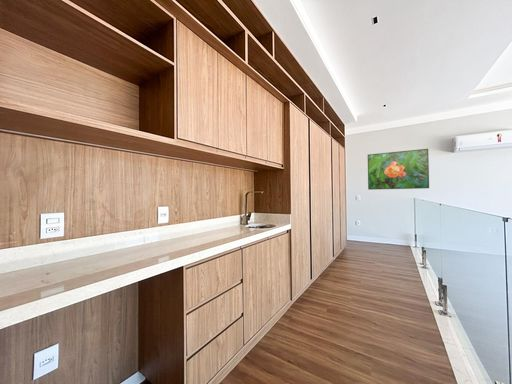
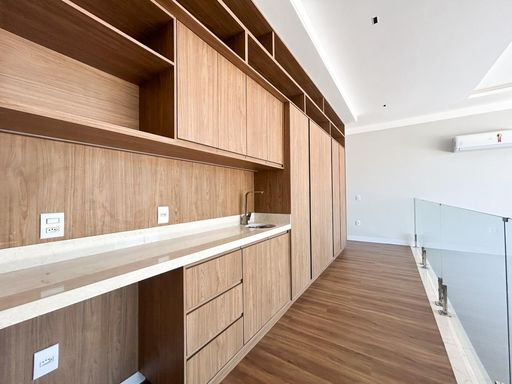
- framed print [367,148,430,191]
